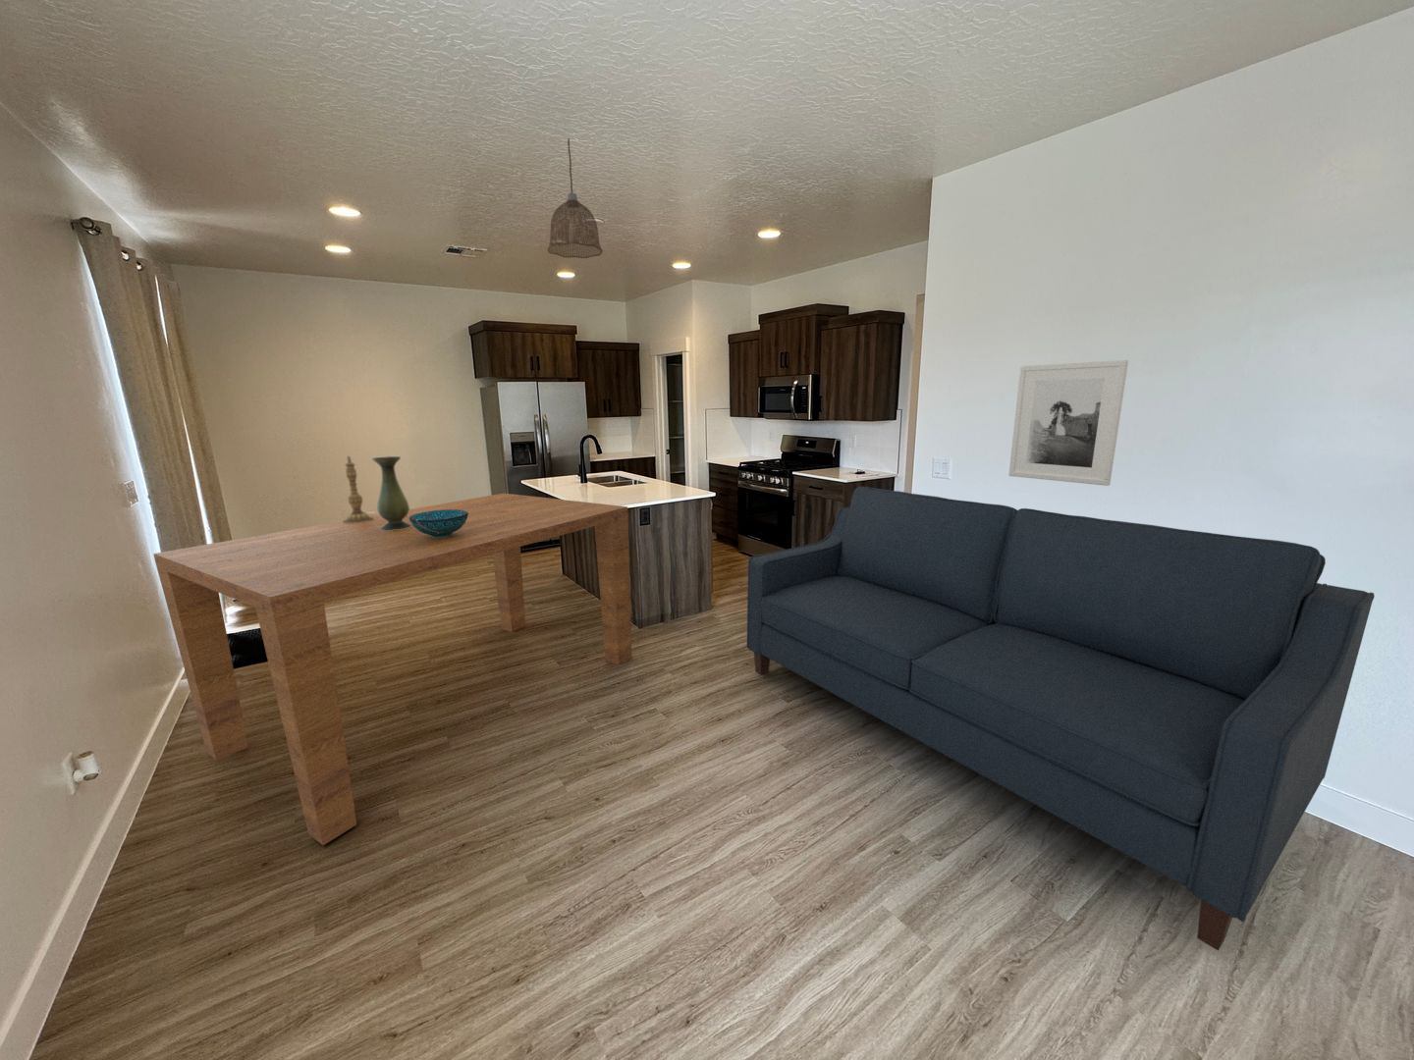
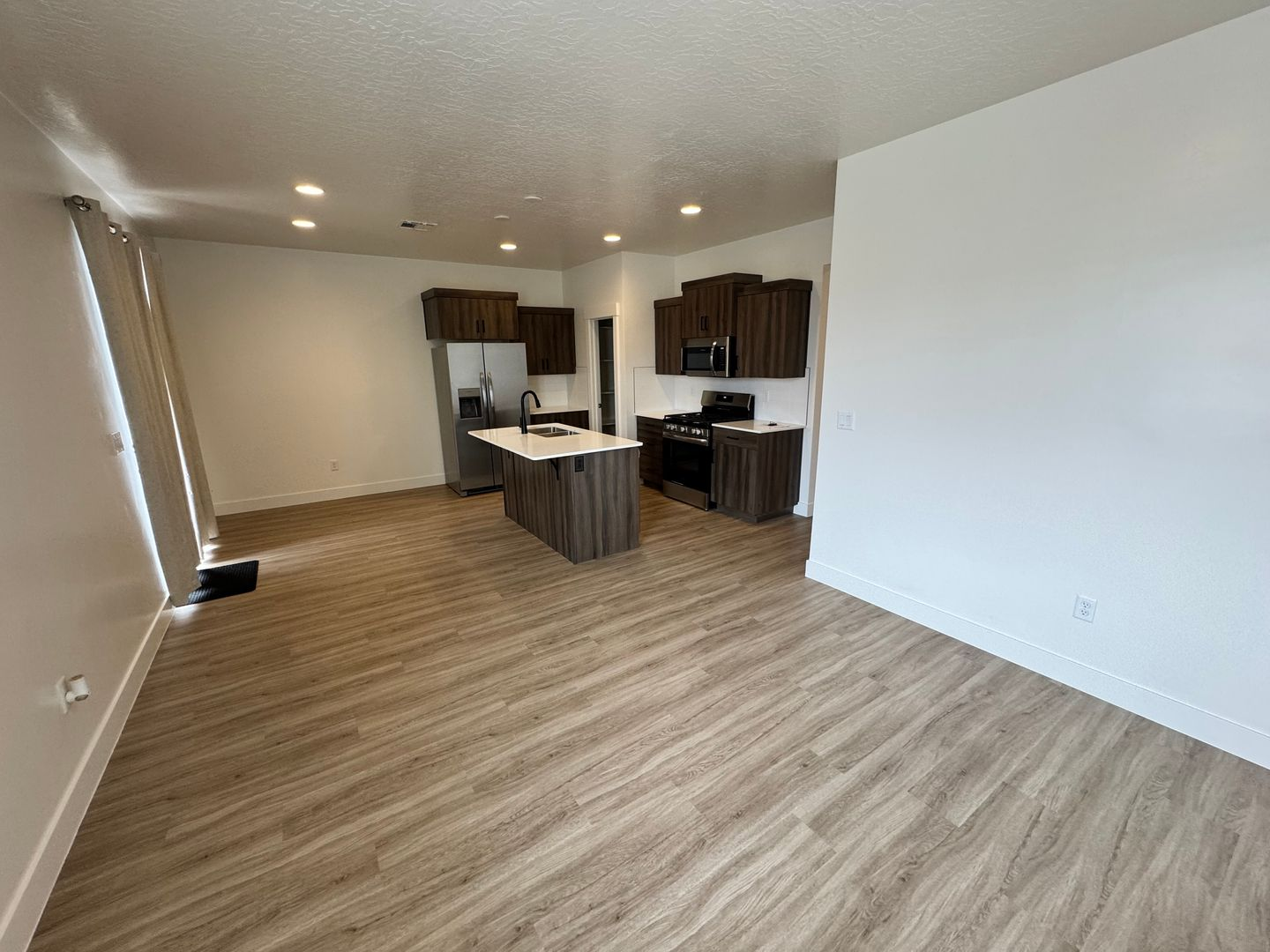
- candlestick [342,455,374,523]
- pendant lamp [547,137,603,259]
- vase [371,455,412,531]
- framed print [1008,360,1129,487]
- decorative bowl [410,509,469,538]
- table [153,493,632,846]
- sofa [746,485,1376,951]
